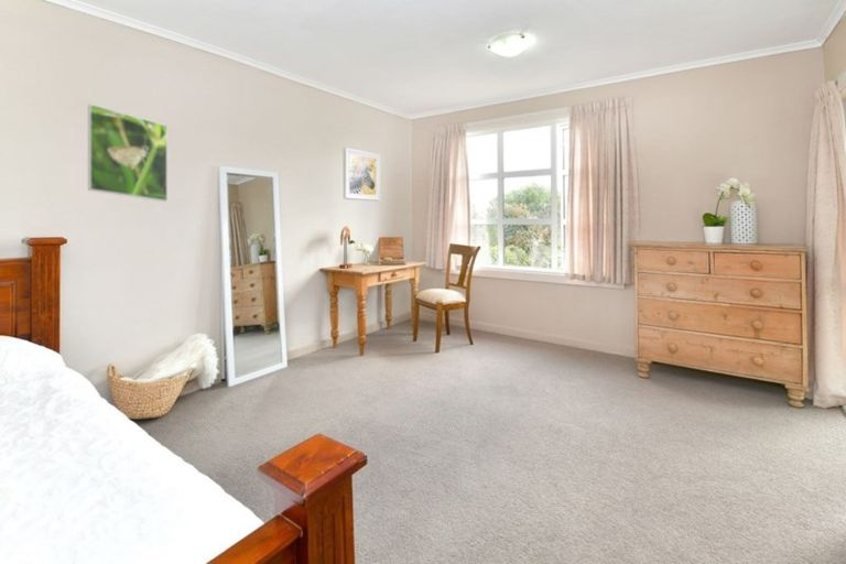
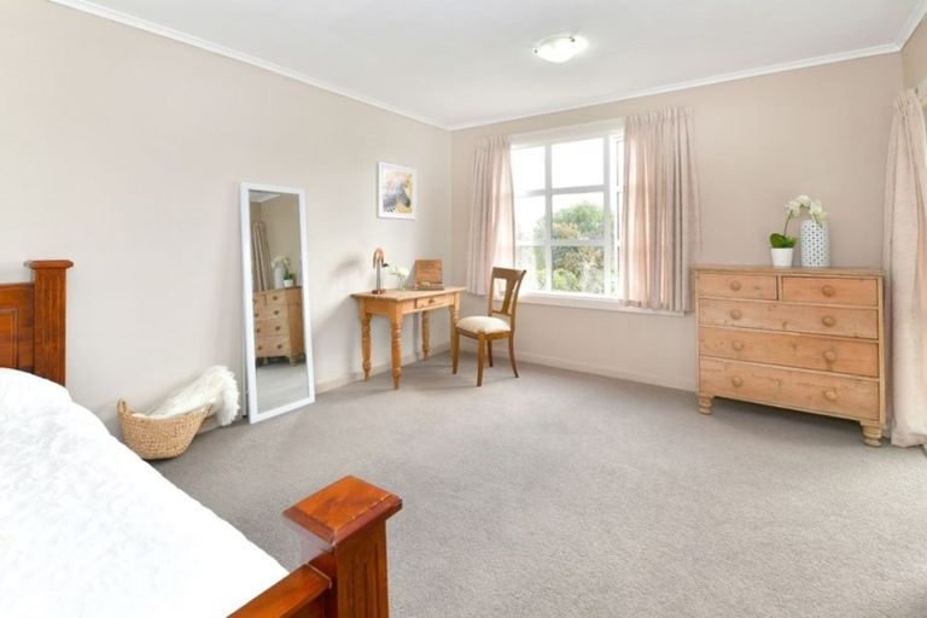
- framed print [87,102,169,203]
